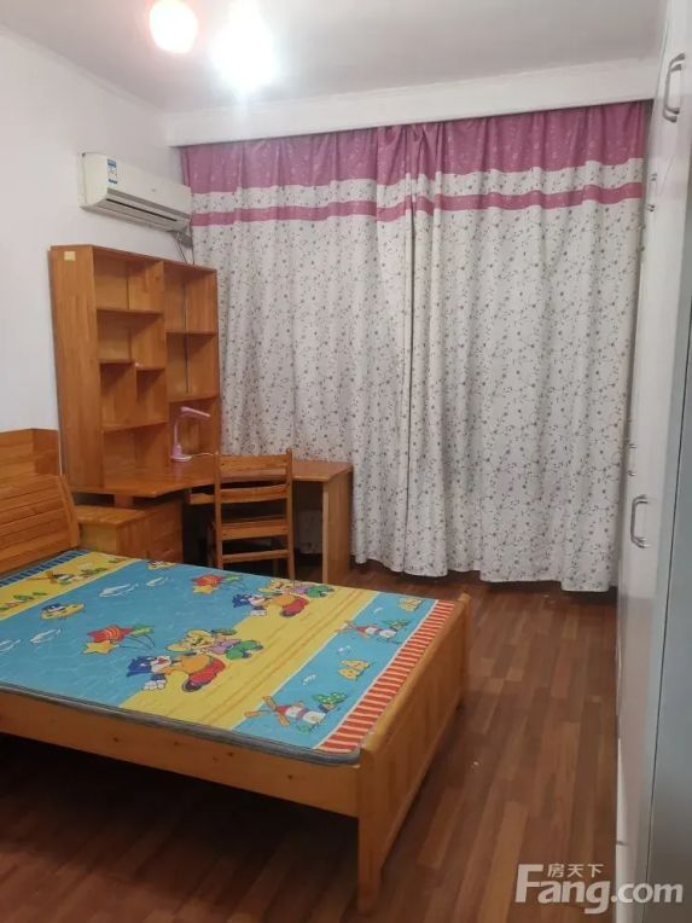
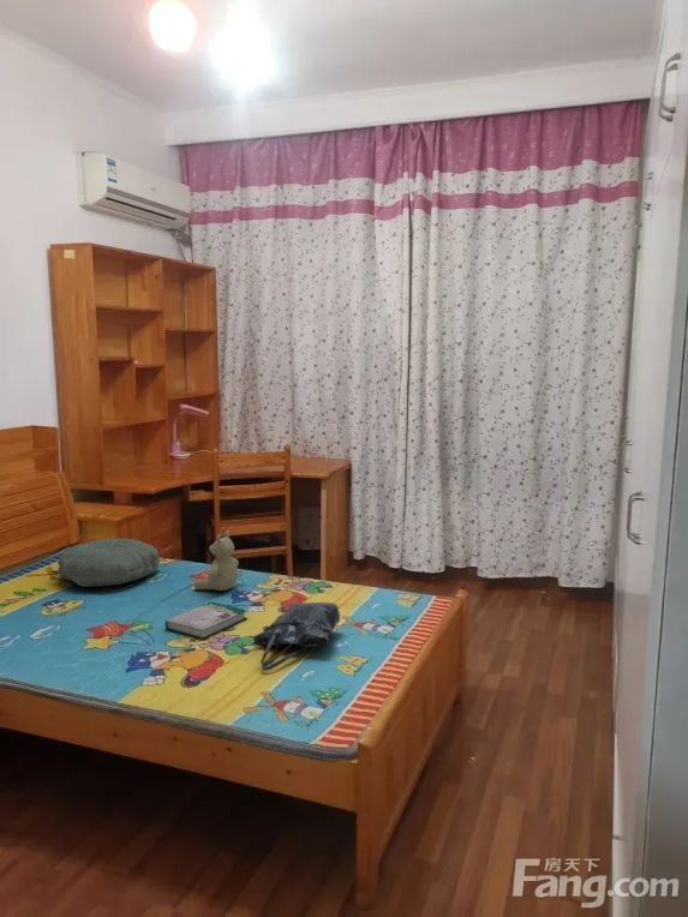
+ tote bag [252,601,341,672]
+ pillow [56,538,162,588]
+ stuffed bear [192,529,240,592]
+ book [164,600,249,640]
